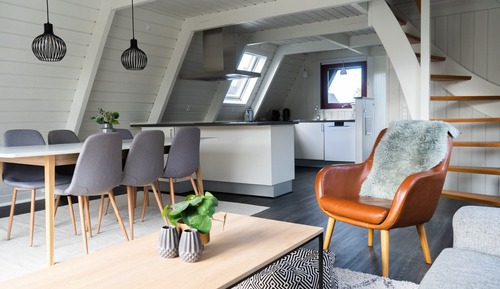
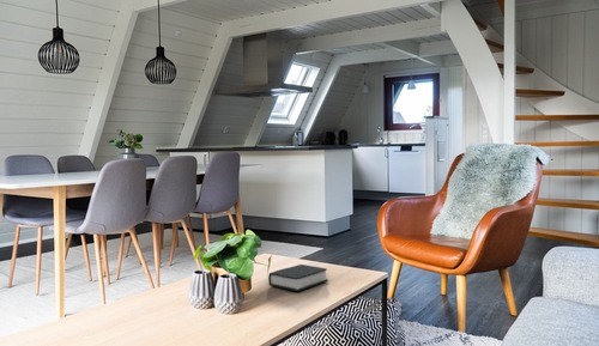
+ book [267,263,329,292]
